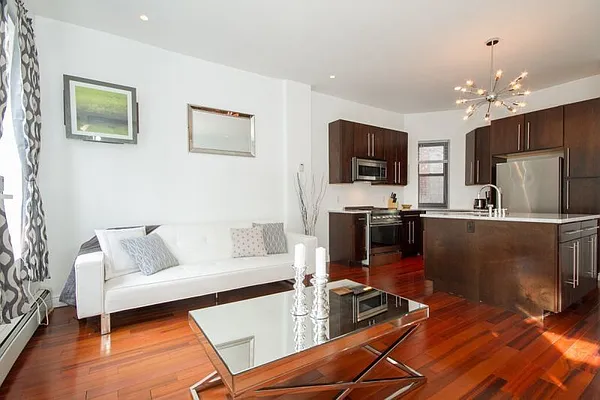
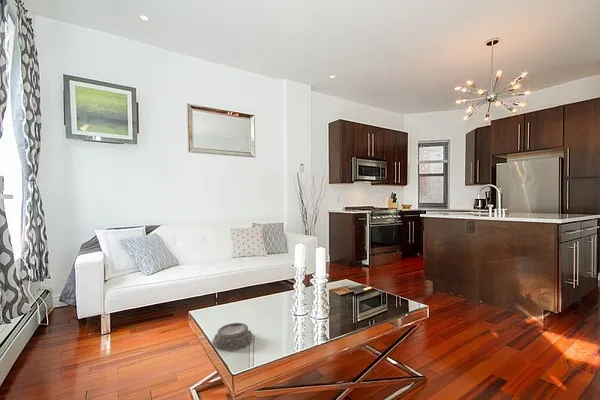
+ mortar [211,322,255,351]
